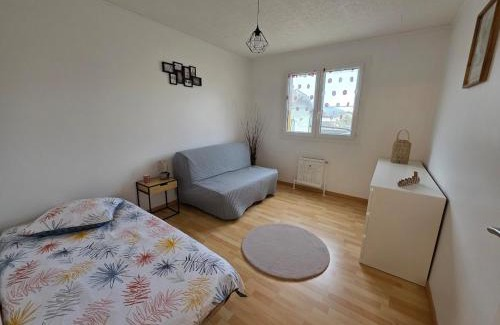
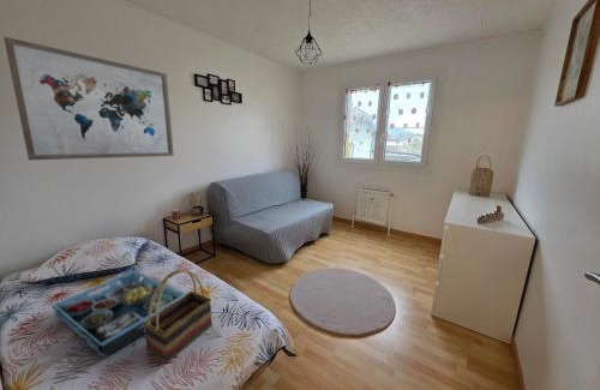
+ wall art [2,36,175,161]
+ serving tray [50,269,187,359]
+ woven basket [143,268,214,364]
